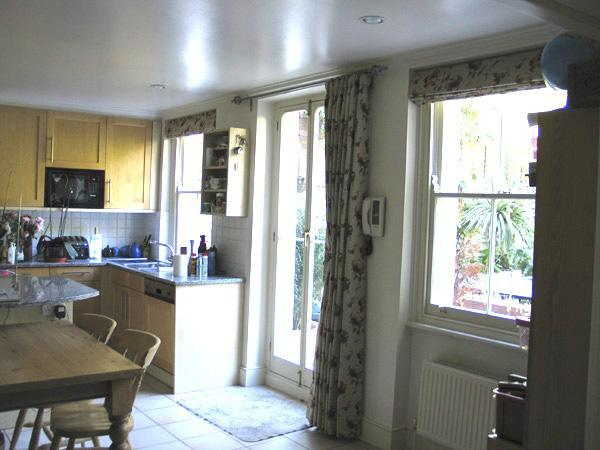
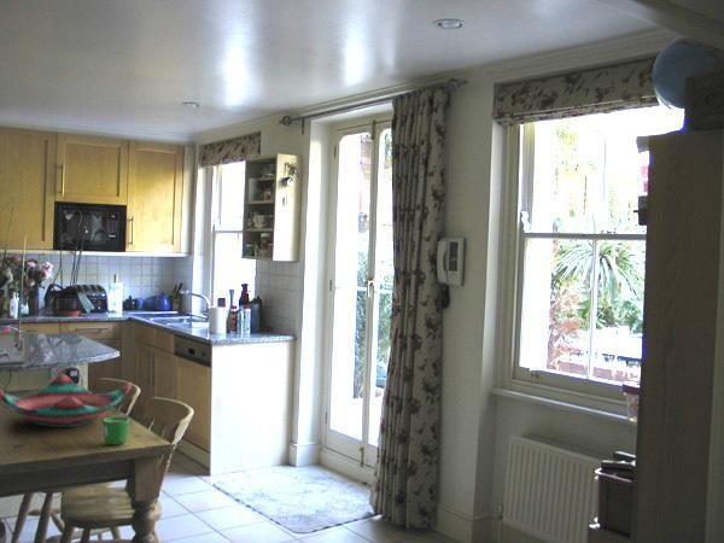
+ mug [101,416,130,446]
+ decorative bowl [0,373,133,428]
